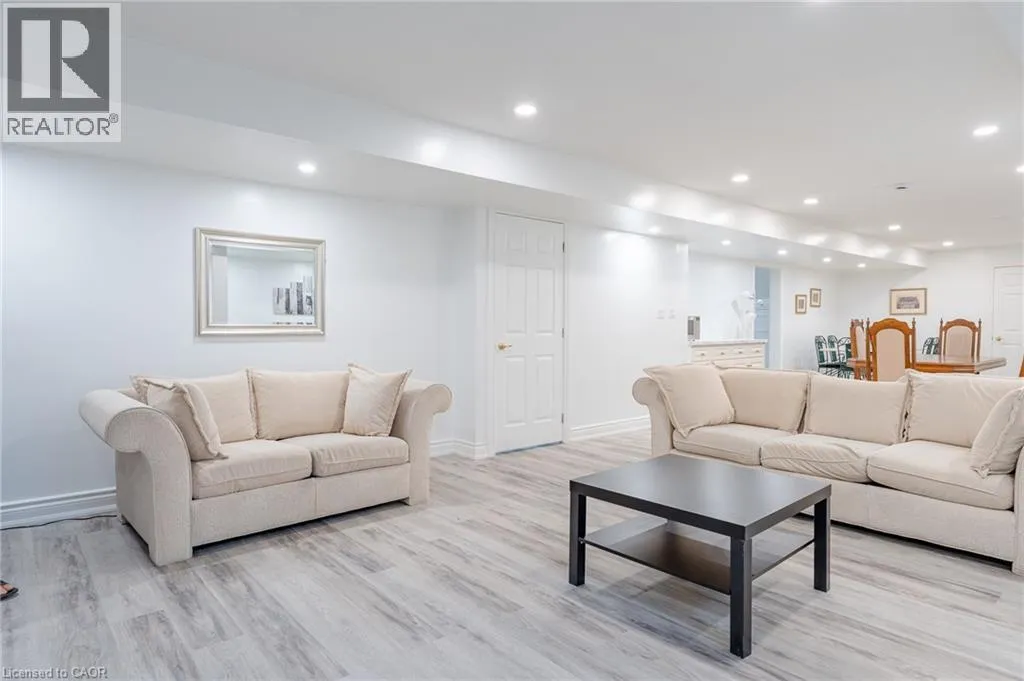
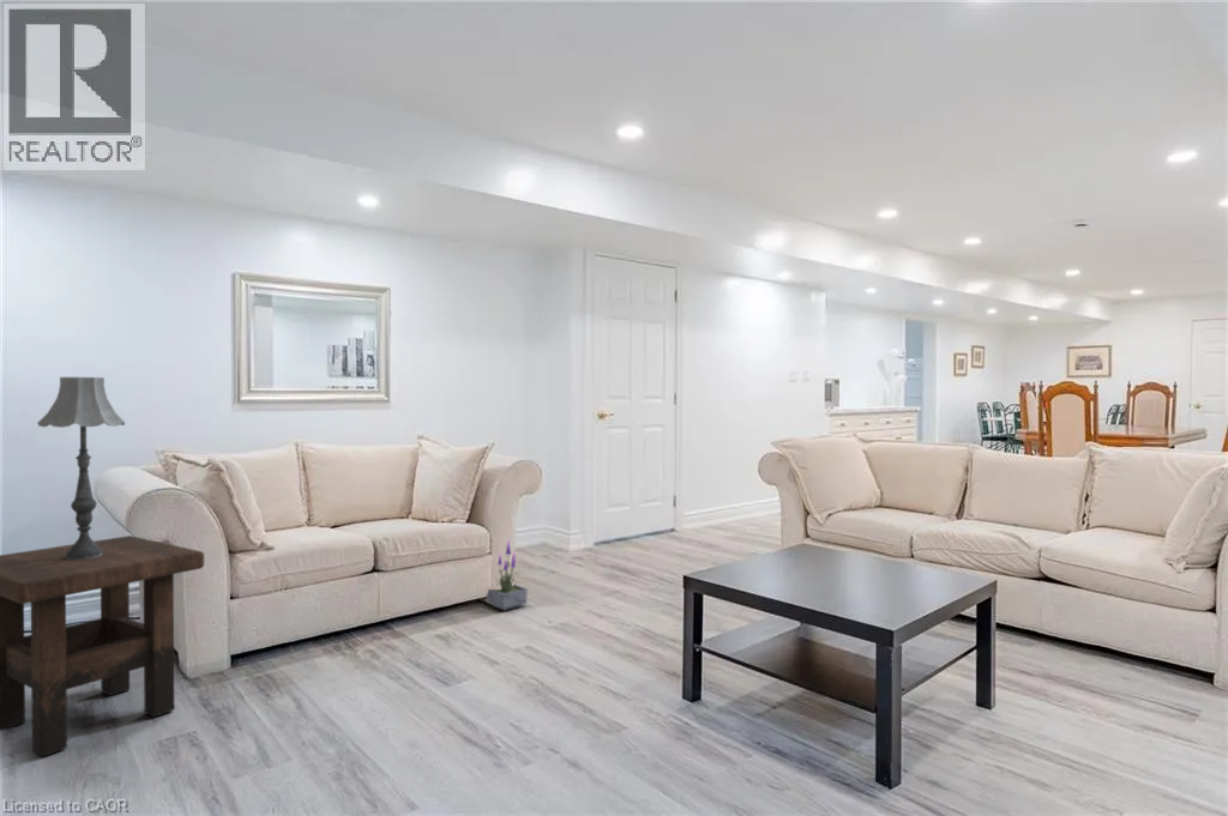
+ side table [0,534,205,757]
+ potted plant [486,537,529,611]
+ table lamp [36,376,126,560]
